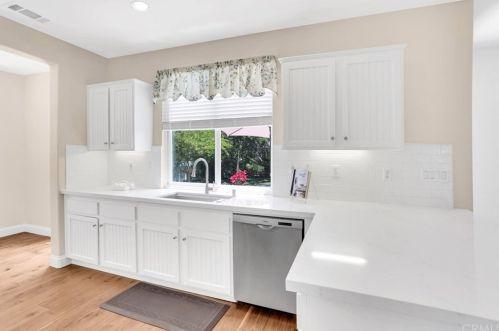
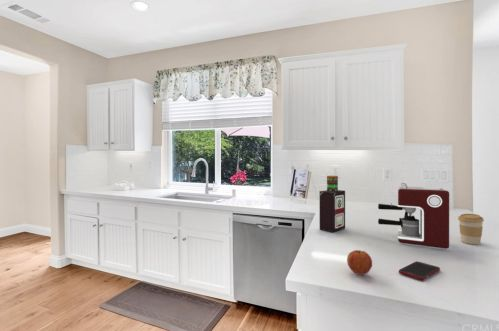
+ coffee maker [377,178,450,250]
+ bottle [318,175,346,233]
+ cell phone [398,260,441,281]
+ coffee cup [457,213,485,245]
+ apple [346,249,373,276]
